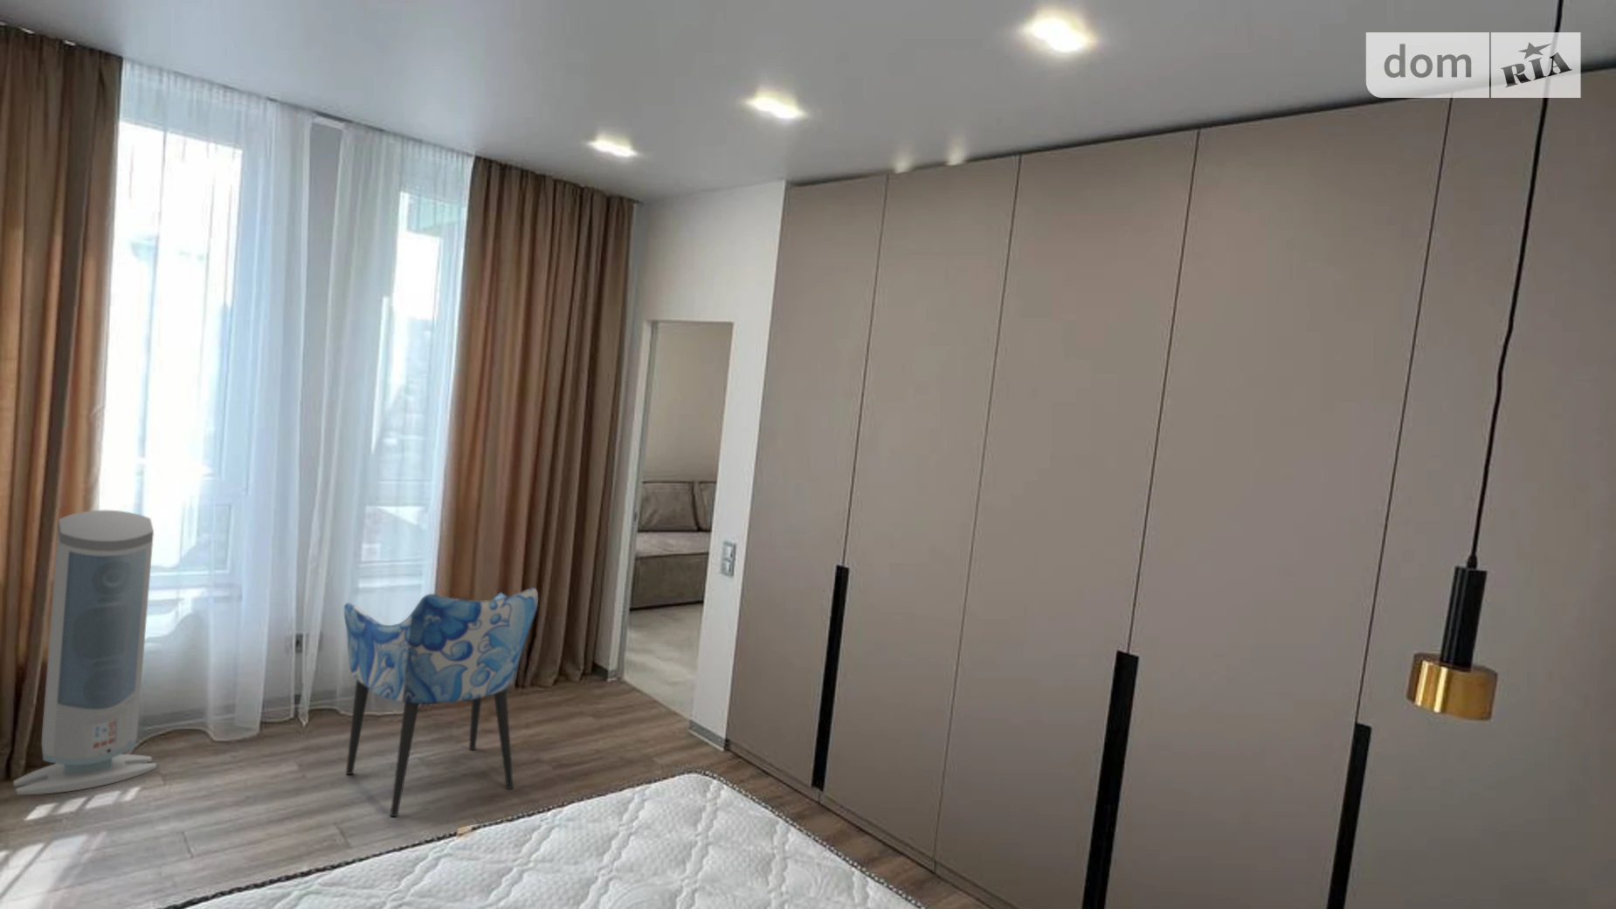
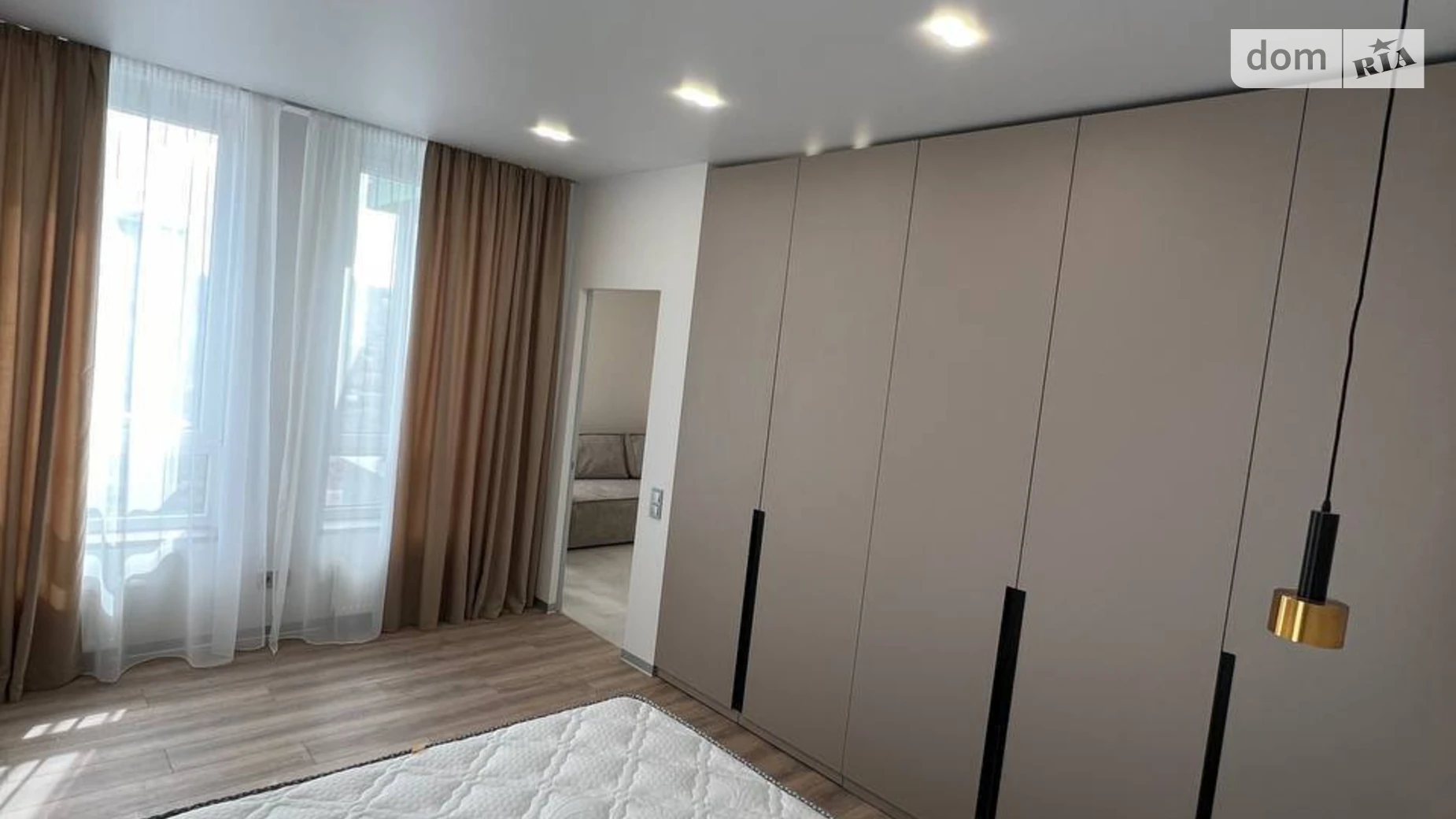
- armchair [343,586,539,817]
- air purifier [12,509,158,796]
